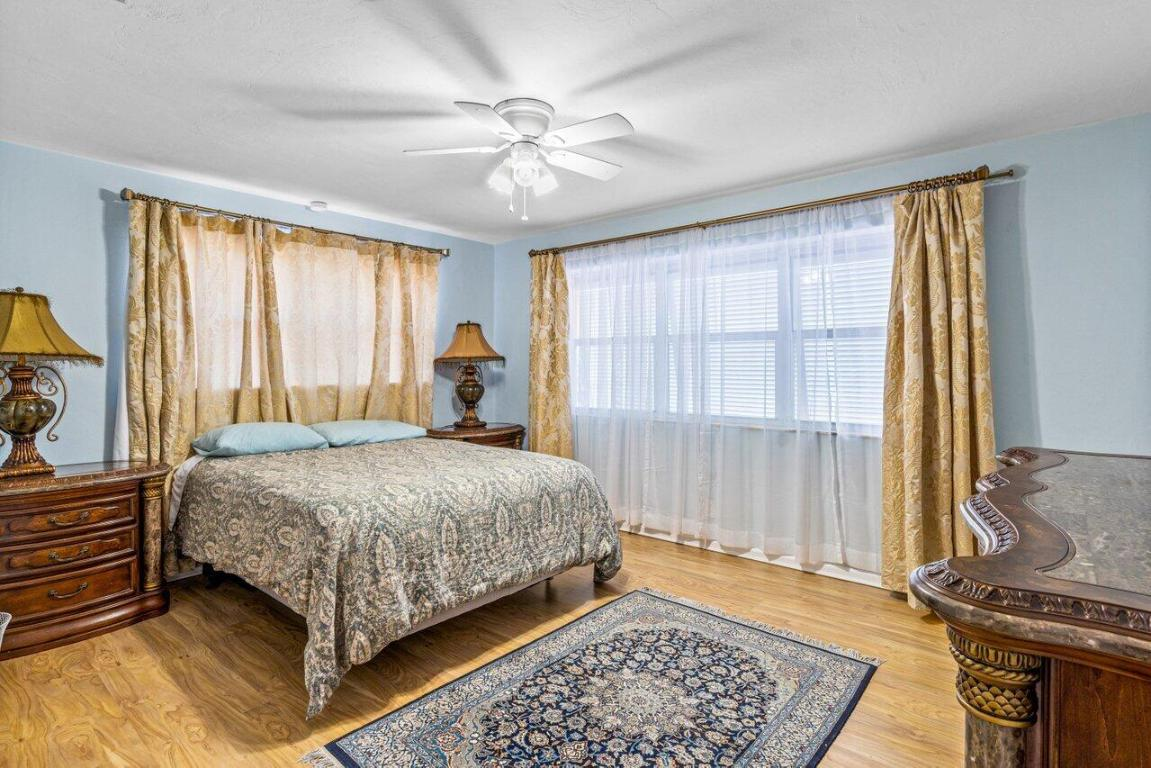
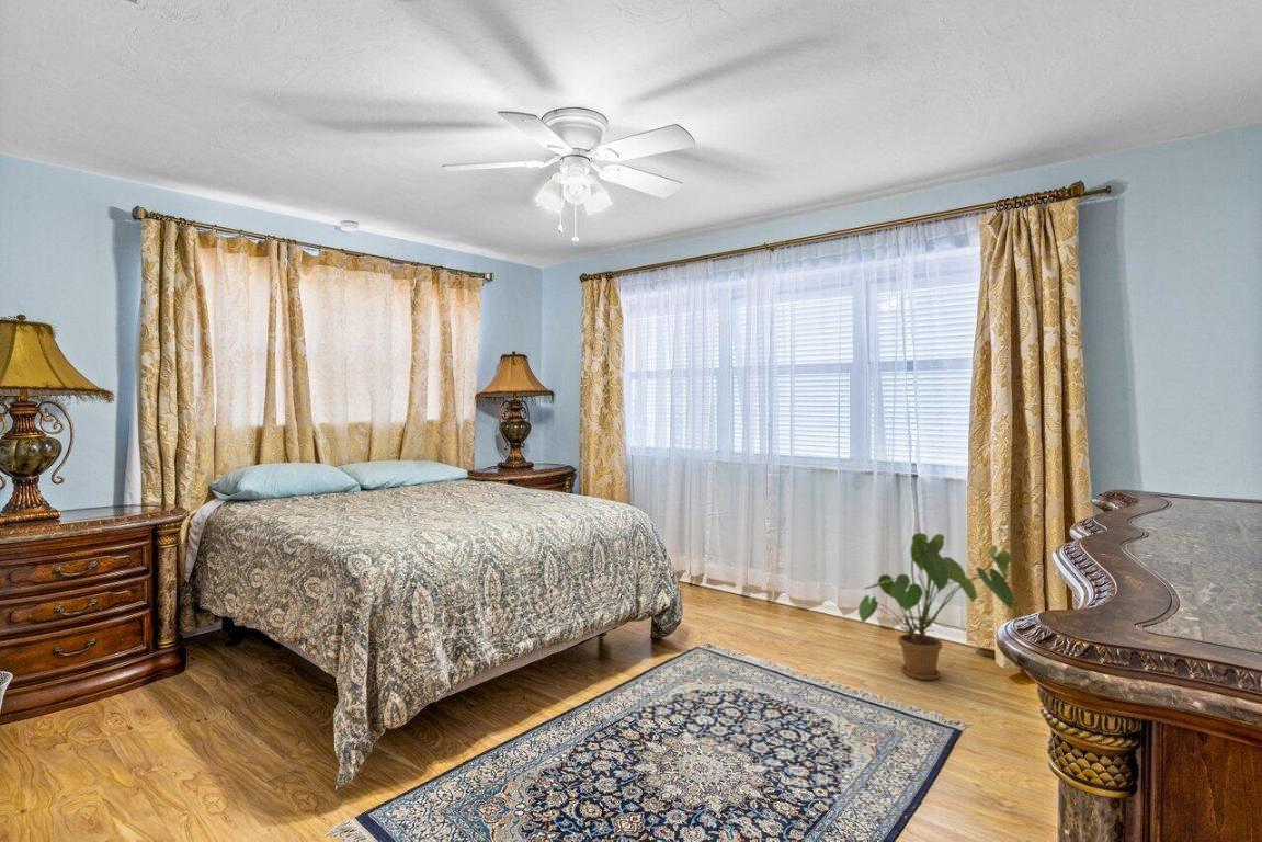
+ house plant [857,532,1015,681]
